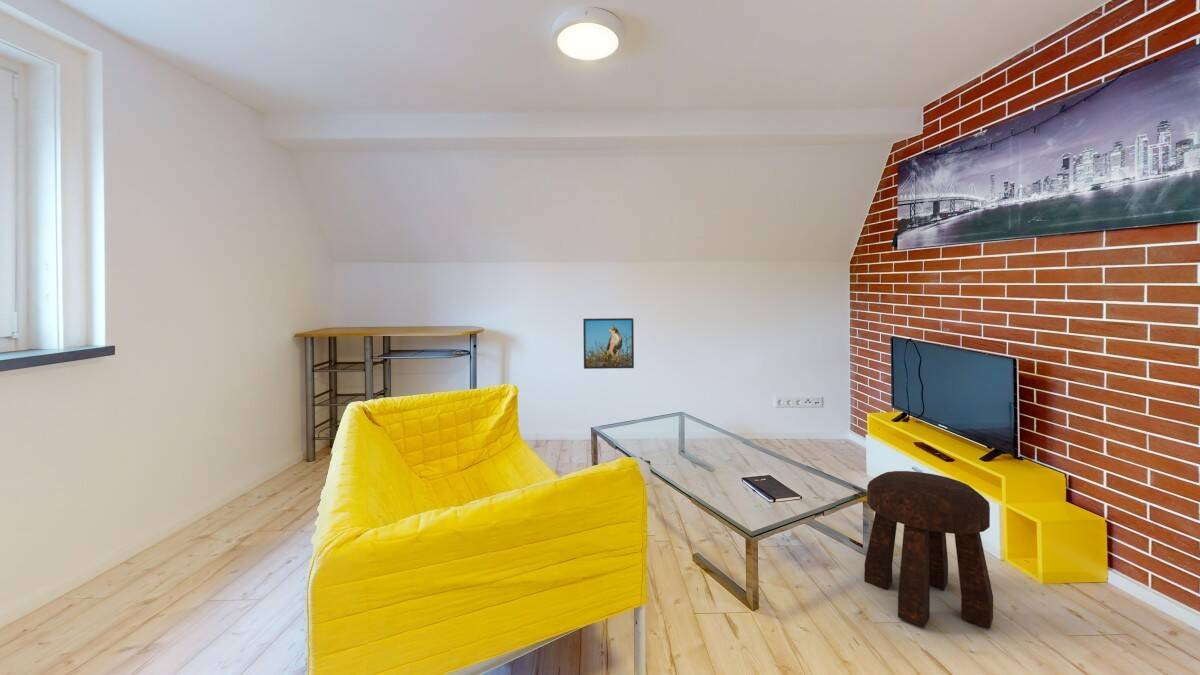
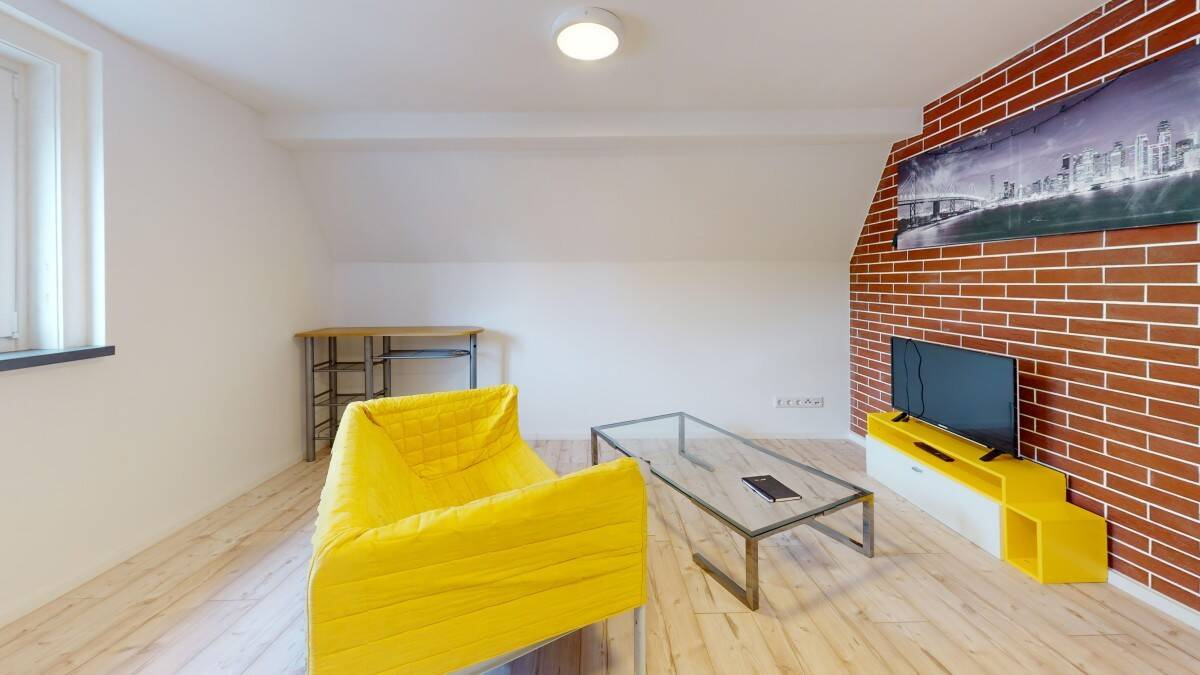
- stool [864,470,994,629]
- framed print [582,317,635,370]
